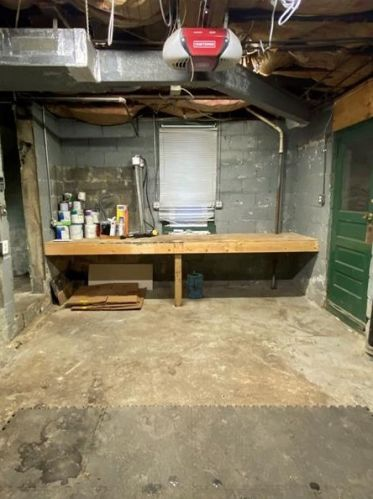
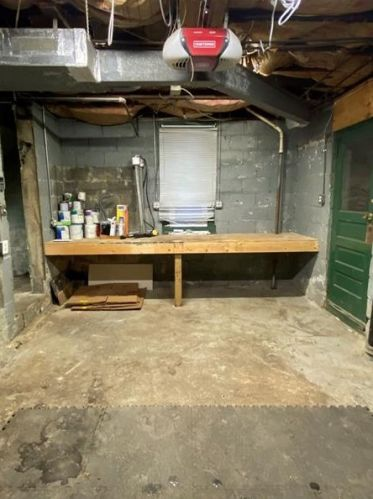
- watering can [186,266,204,300]
